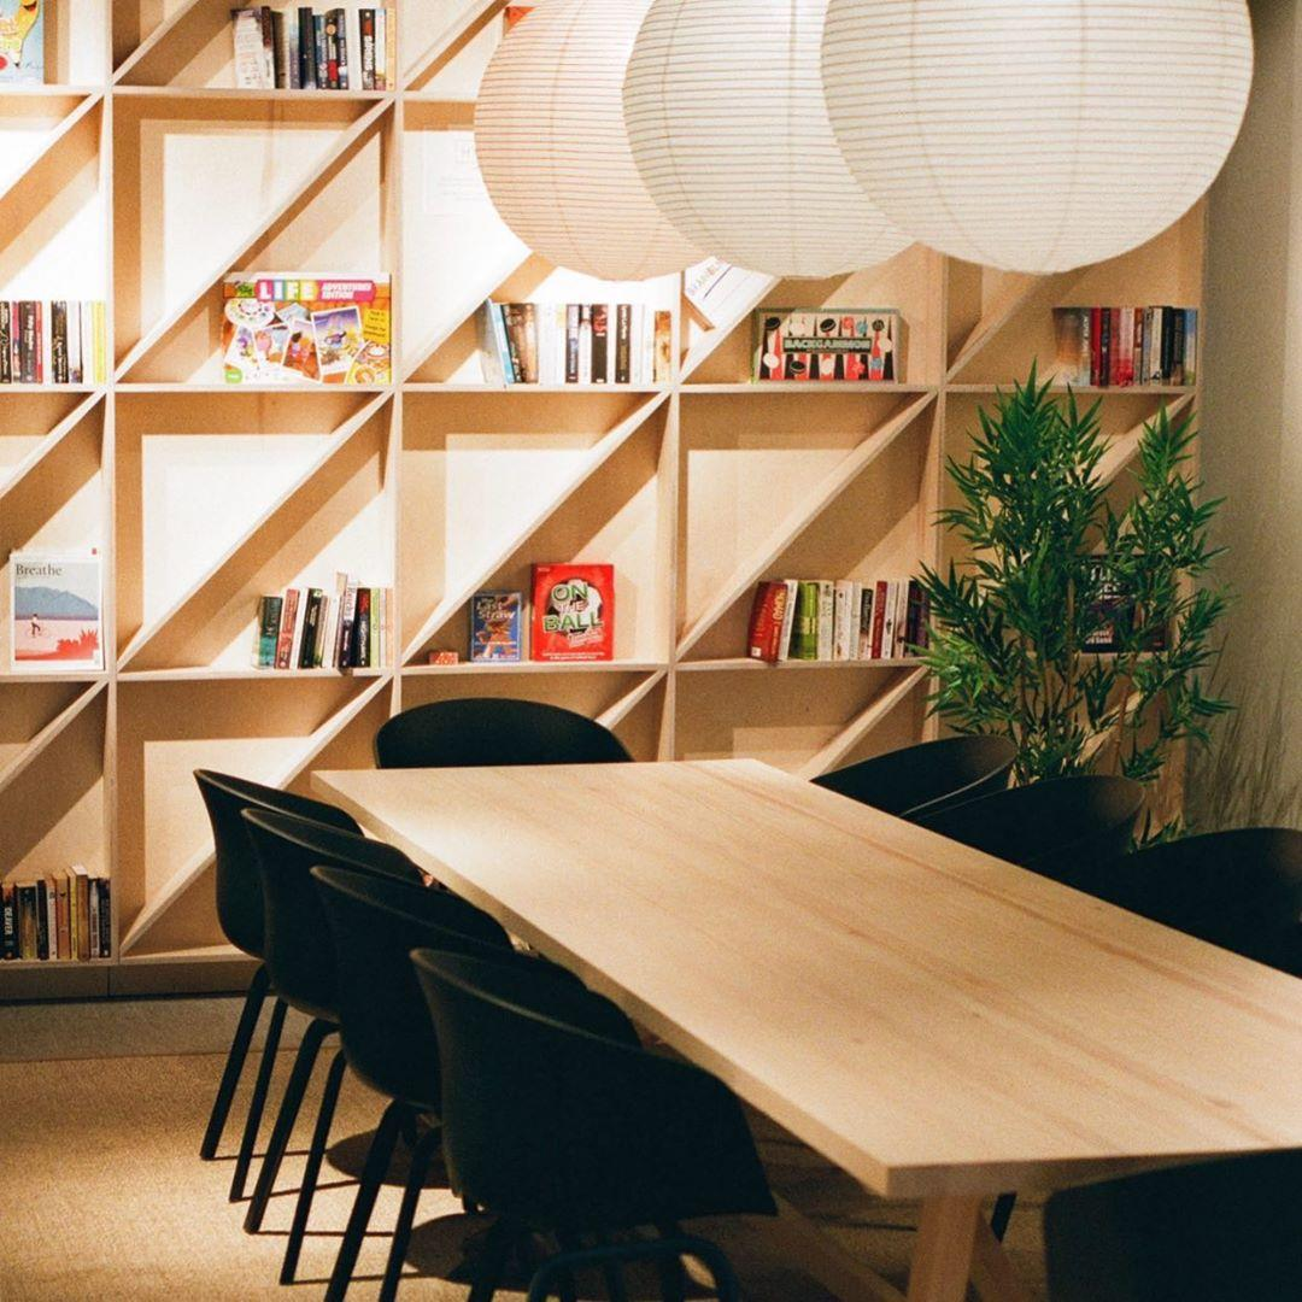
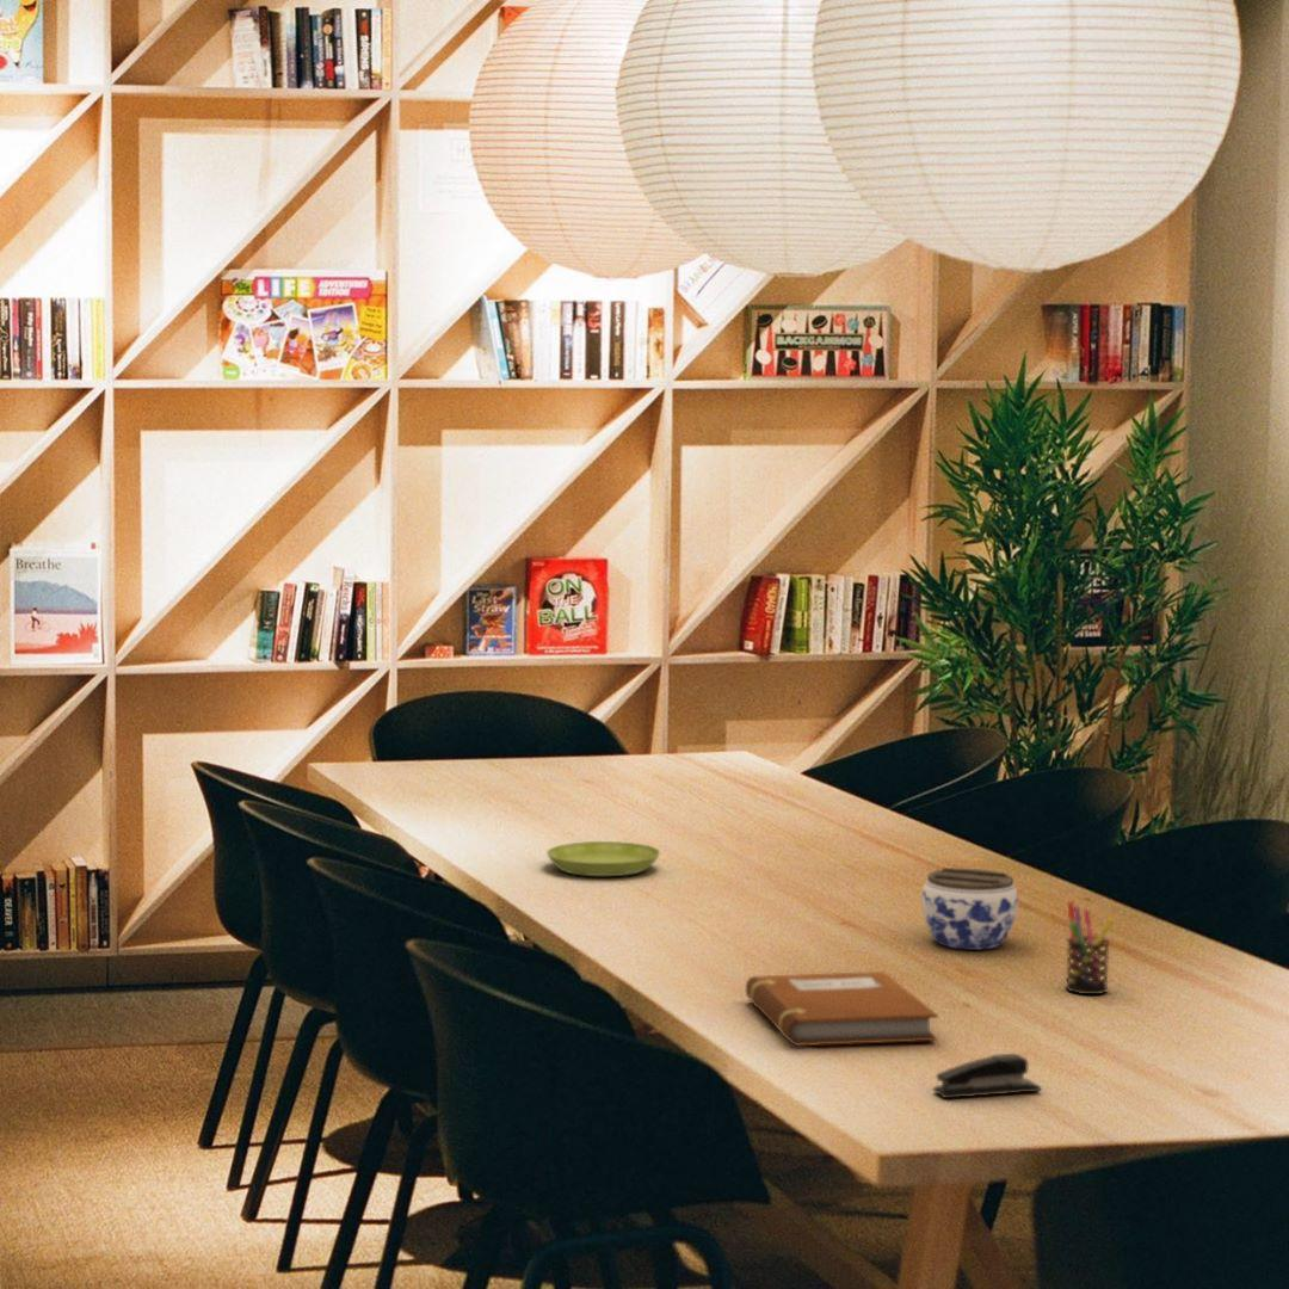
+ pen holder [1065,901,1116,995]
+ stapler [932,1053,1042,1099]
+ notebook [745,970,939,1047]
+ saucer [545,840,661,877]
+ jar [921,866,1019,951]
